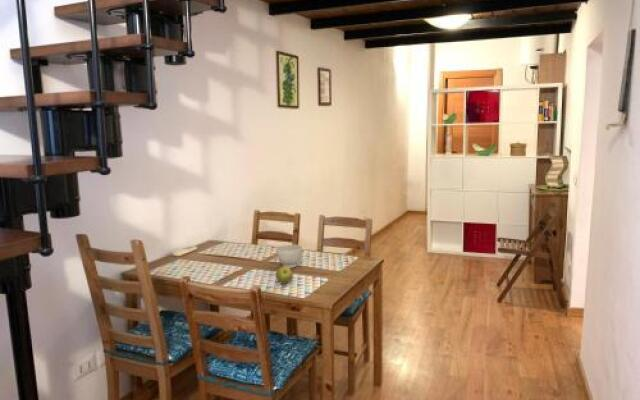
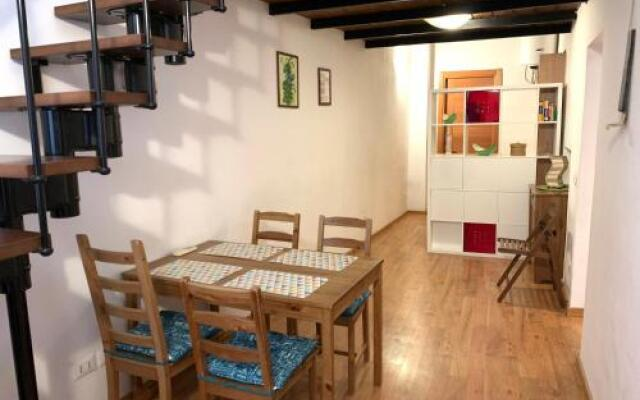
- apple [275,266,294,285]
- bowl [275,244,303,269]
